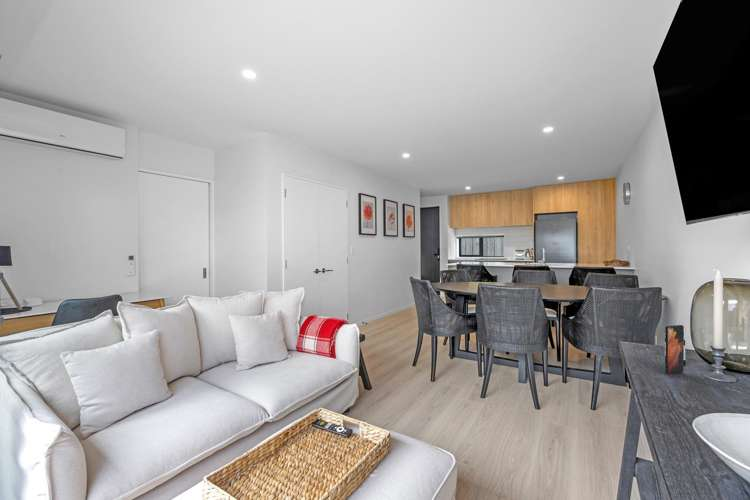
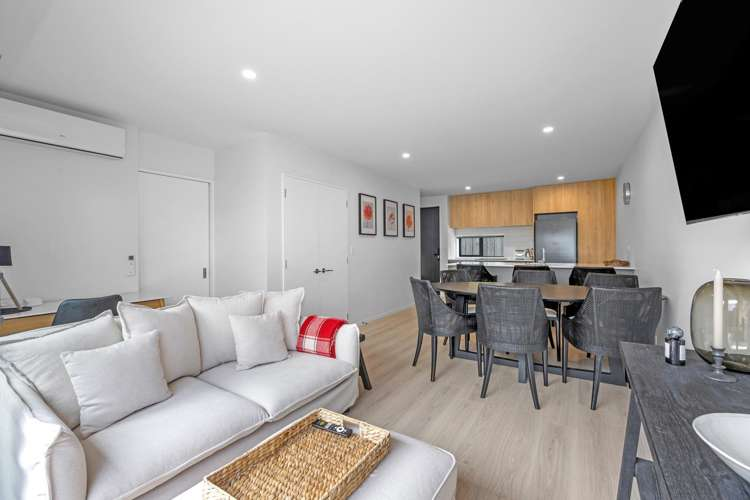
- smartphone [664,324,685,376]
